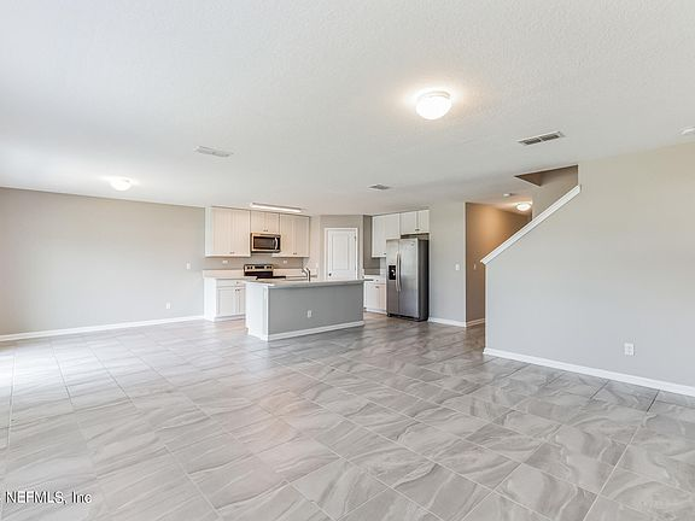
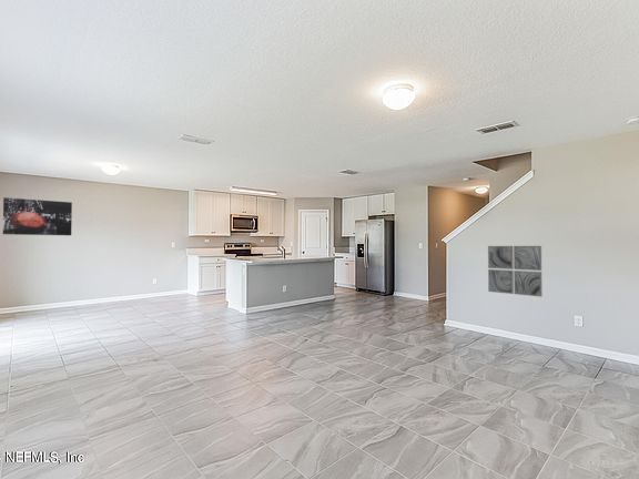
+ wall art [2,196,73,236]
+ wall art [487,245,544,298]
